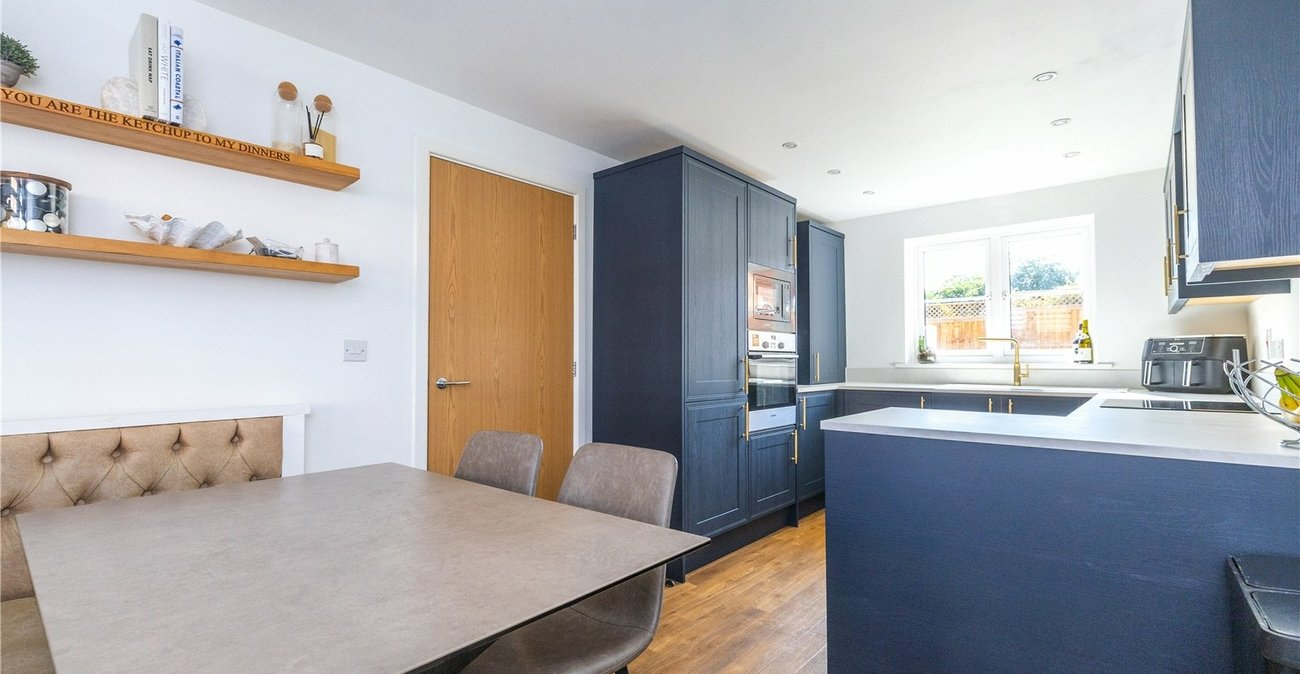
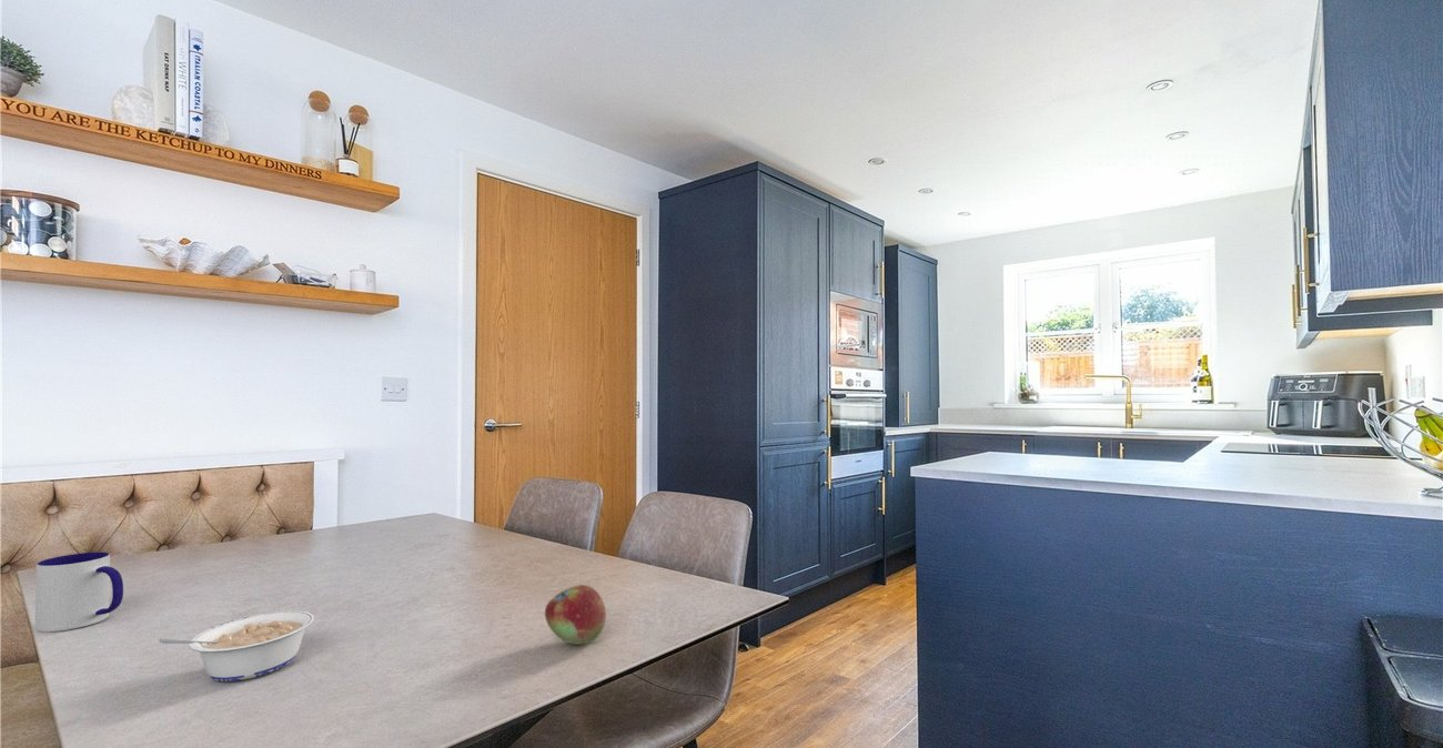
+ mug [34,552,124,633]
+ fruit [544,584,607,646]
+ legume [158,609,315,683]
